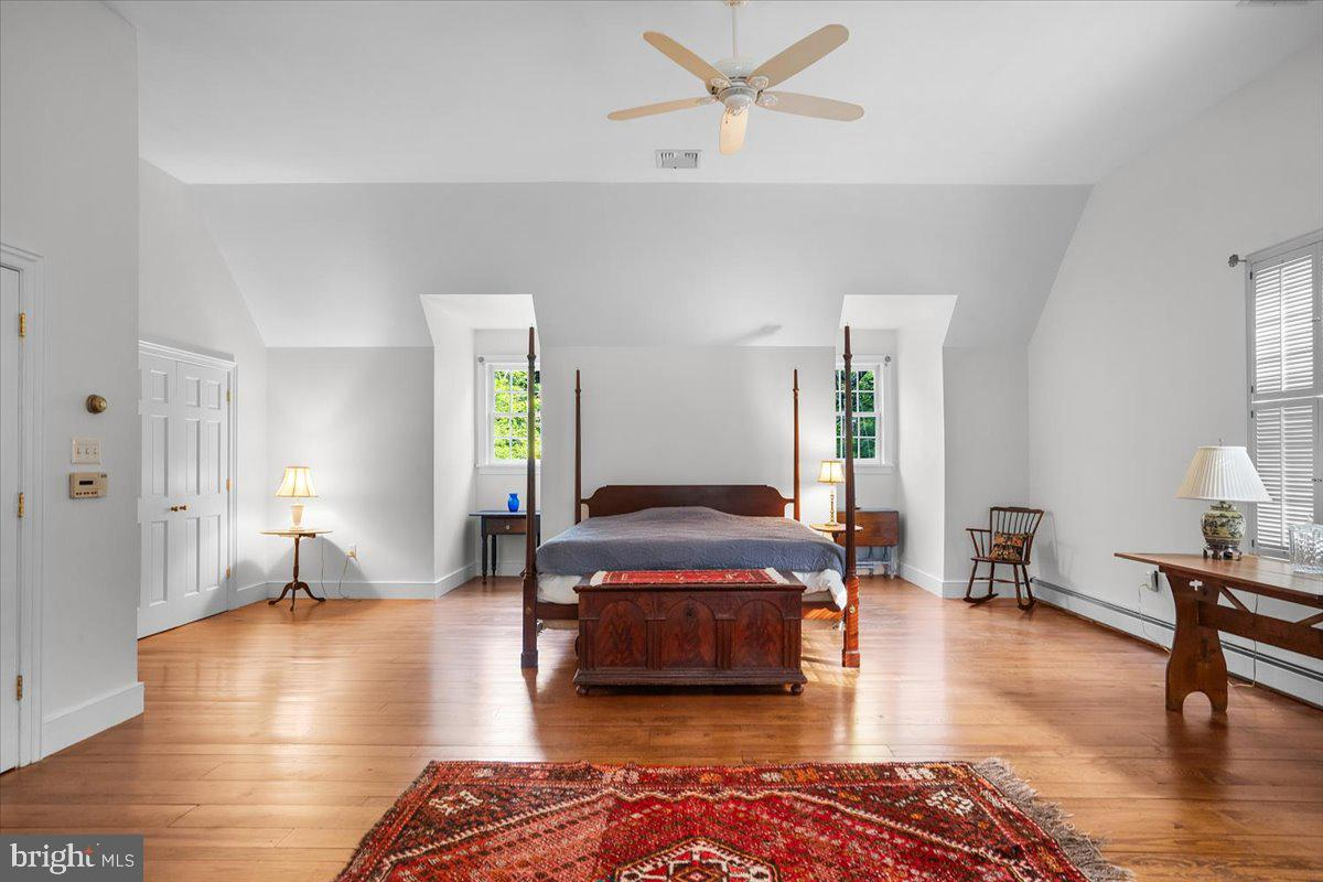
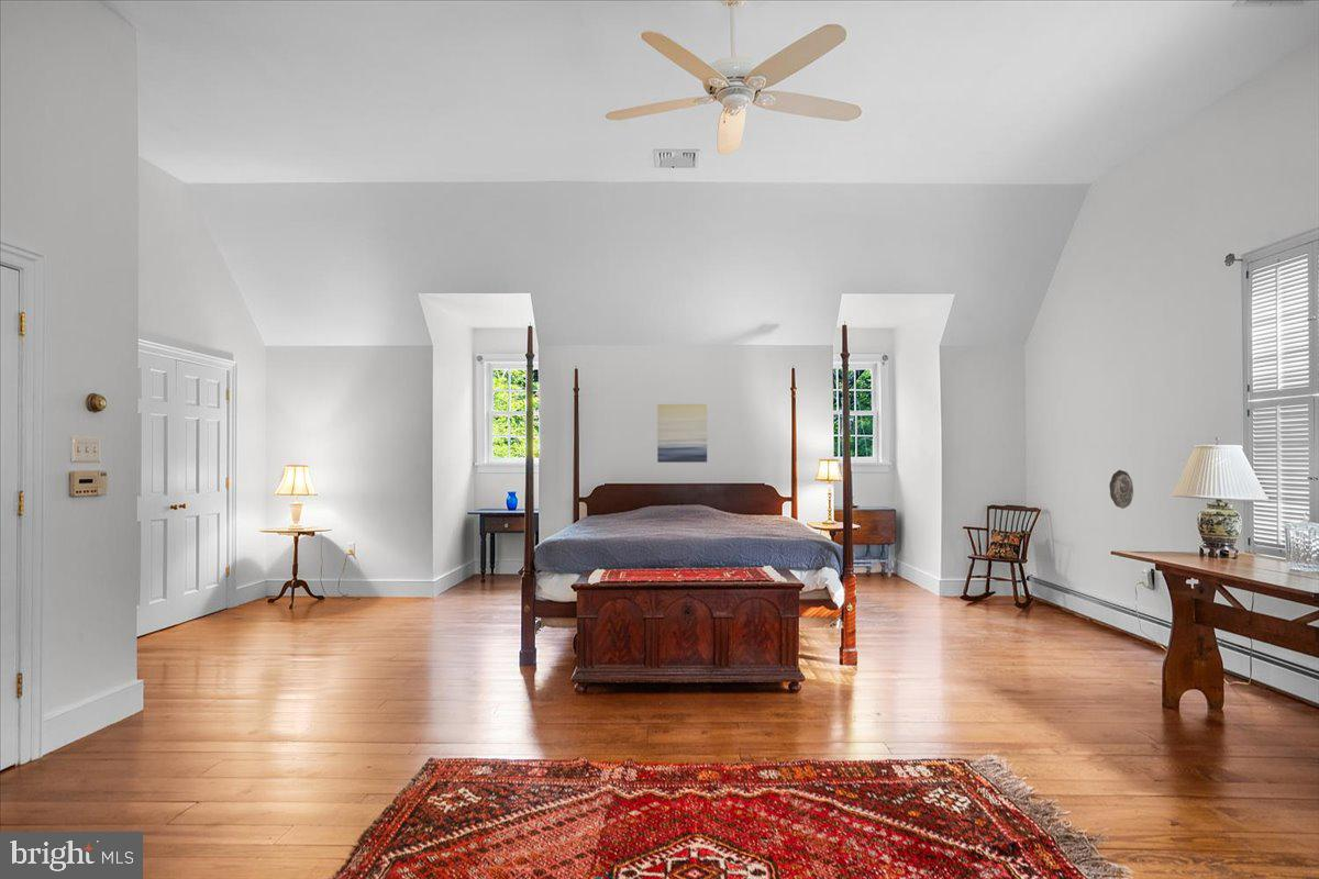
+ decorative plate [1108,469,1134,510]
+ wall art [656,403,708,464]
